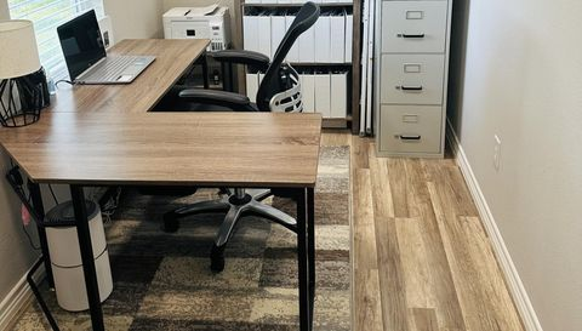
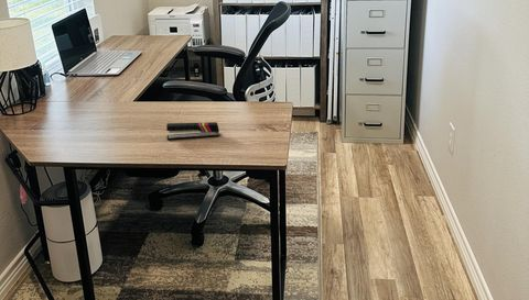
+ stapler [165,121,220,141]
